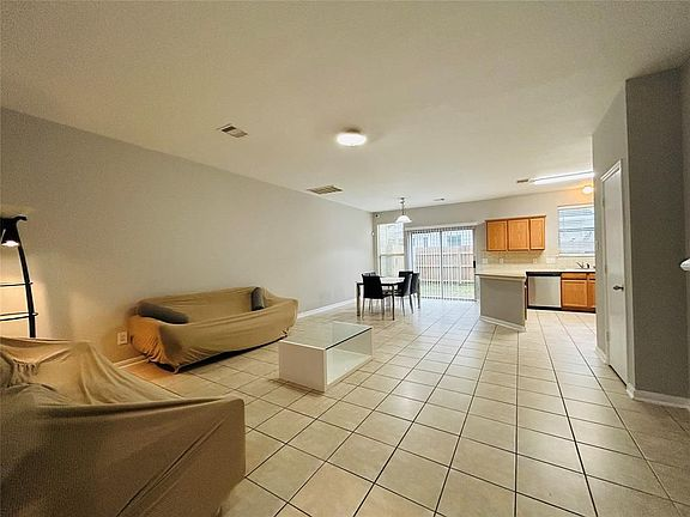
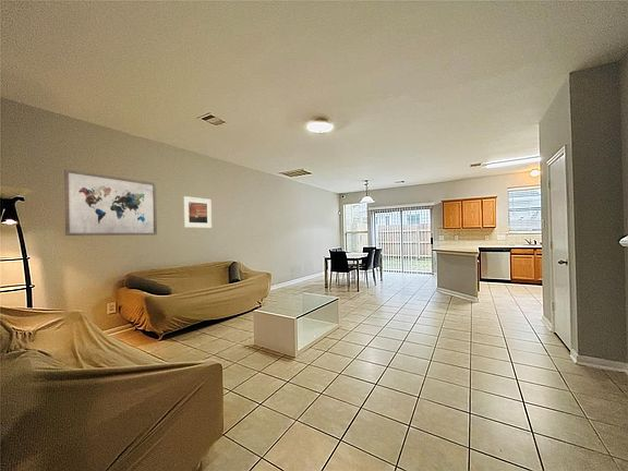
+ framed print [182,195,213,229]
+ wall art [63,168,158,237]
